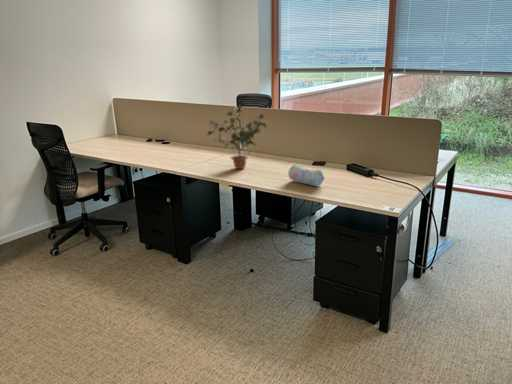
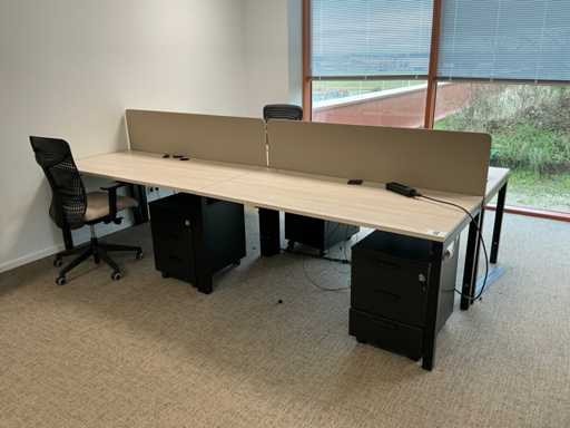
- potted plant [205,108,269,170]
- pencil case [287,164,325,187]
